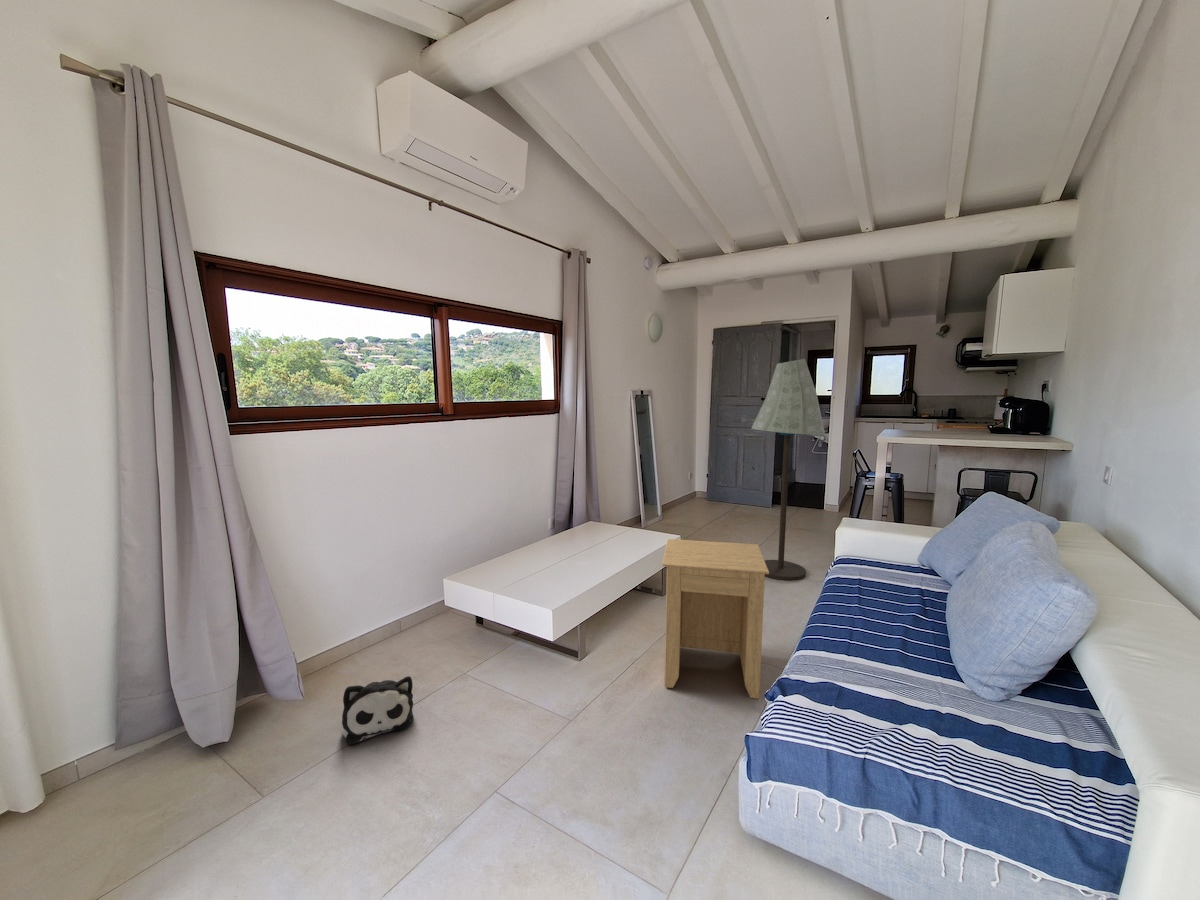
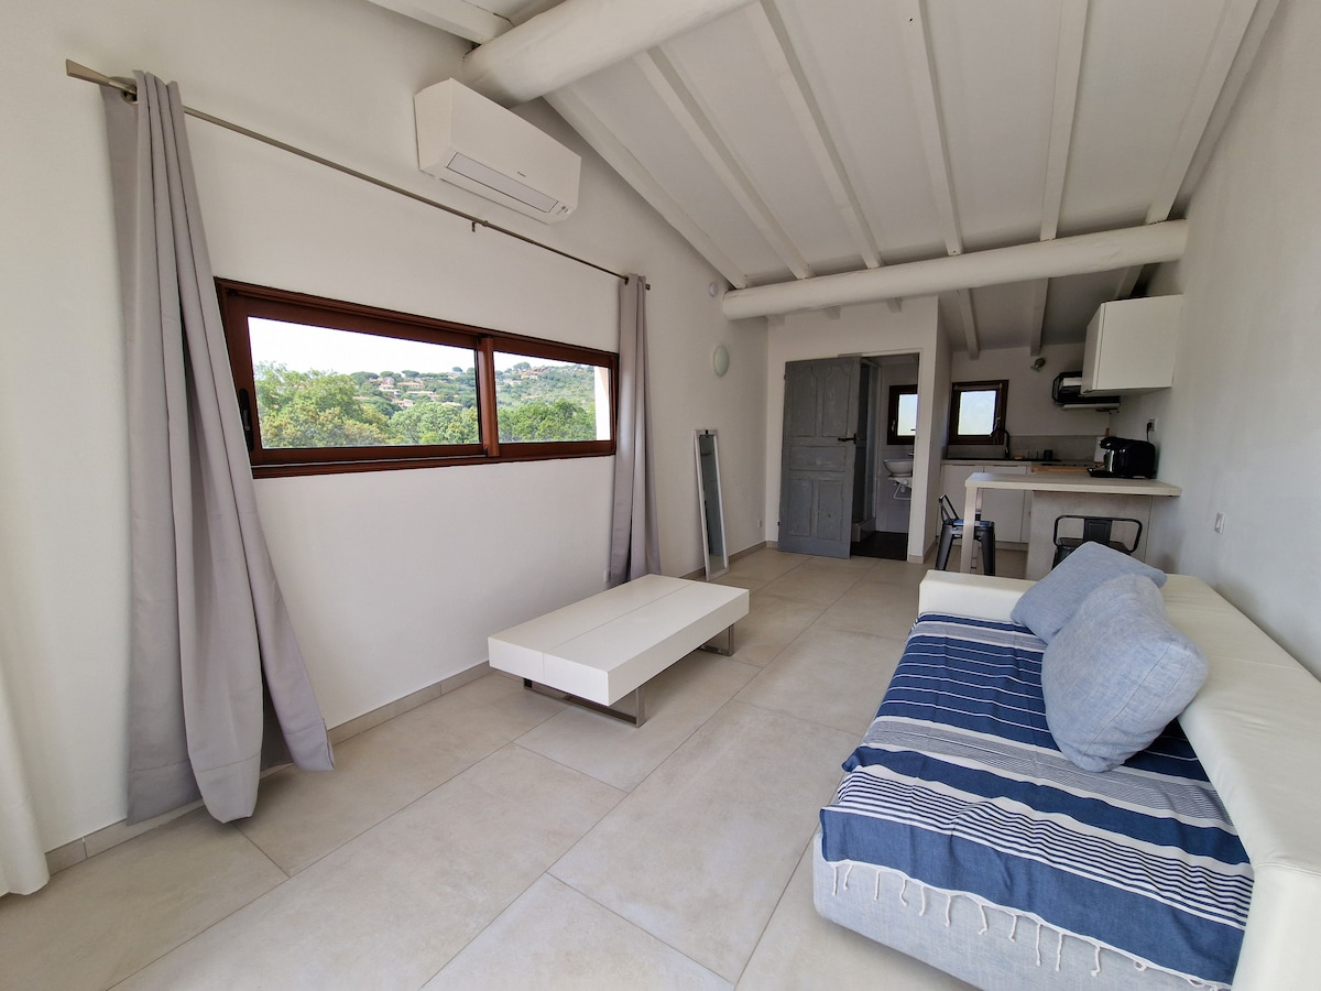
- floor lamp [751,358,826,581]
- side table [661,538,769,700]
- plush toy [341,675,414,746]
